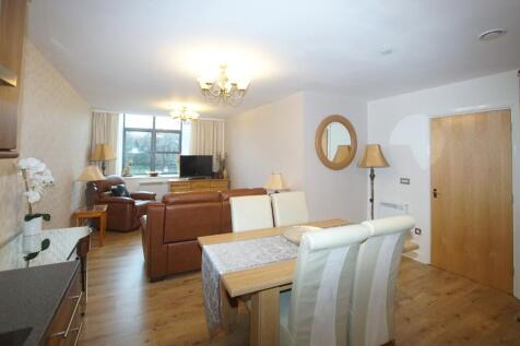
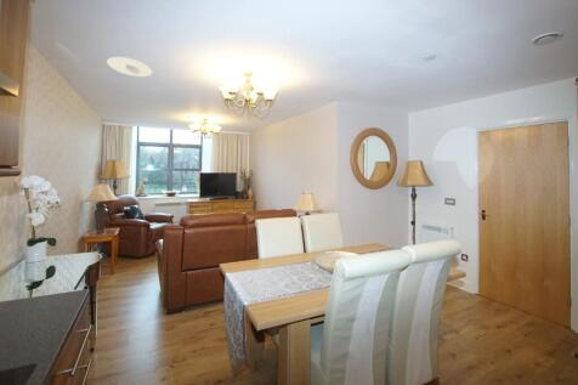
+ recessed light [106,56,153,78]
